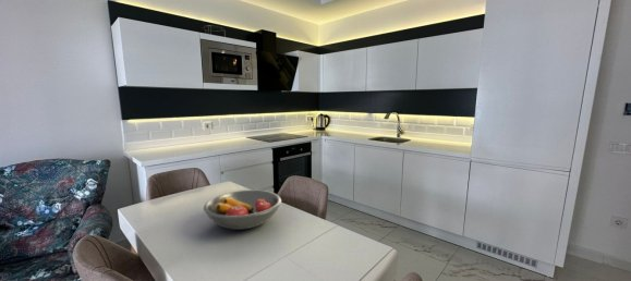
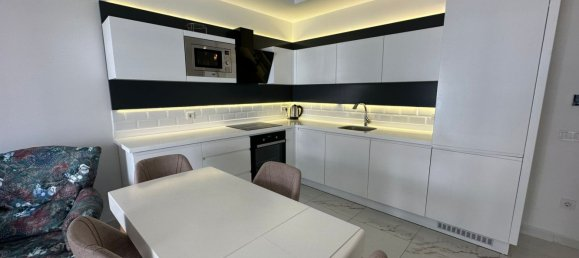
- fruit bowl [203,188,282,231]
